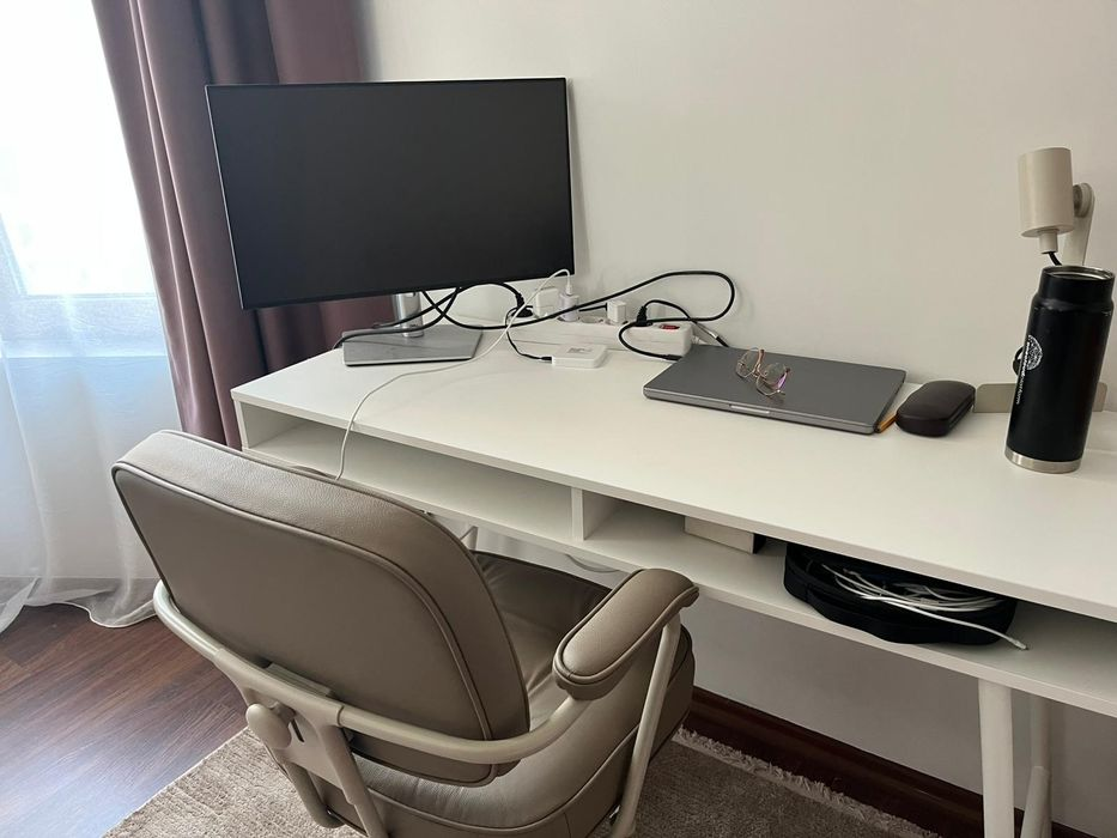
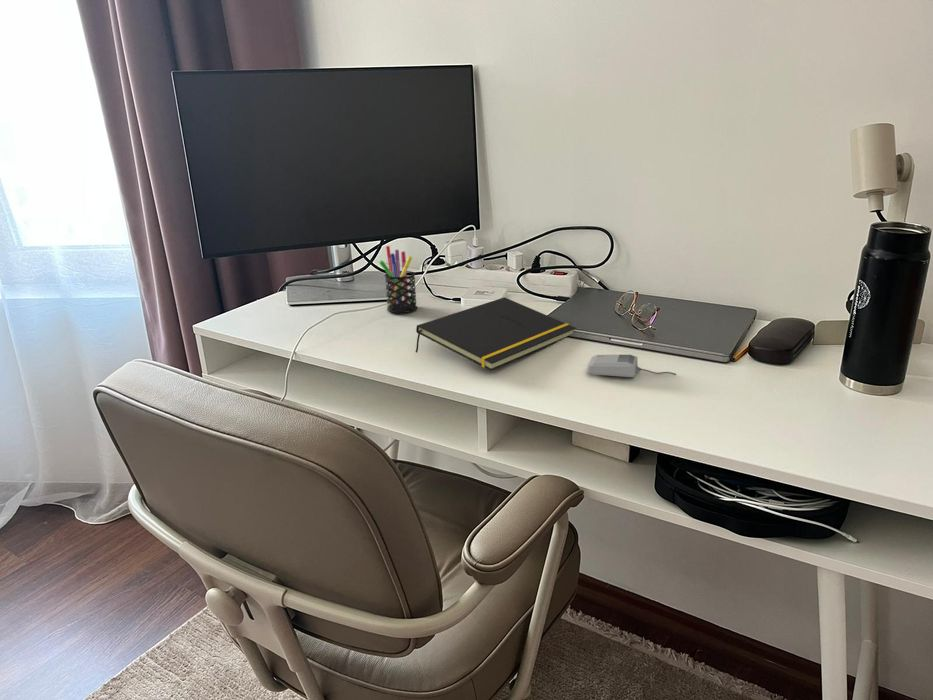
+ pen holder [378,245,418,314]
+ notepad [415,296,577,372]
+ computer mouse [586,353,677,378]
